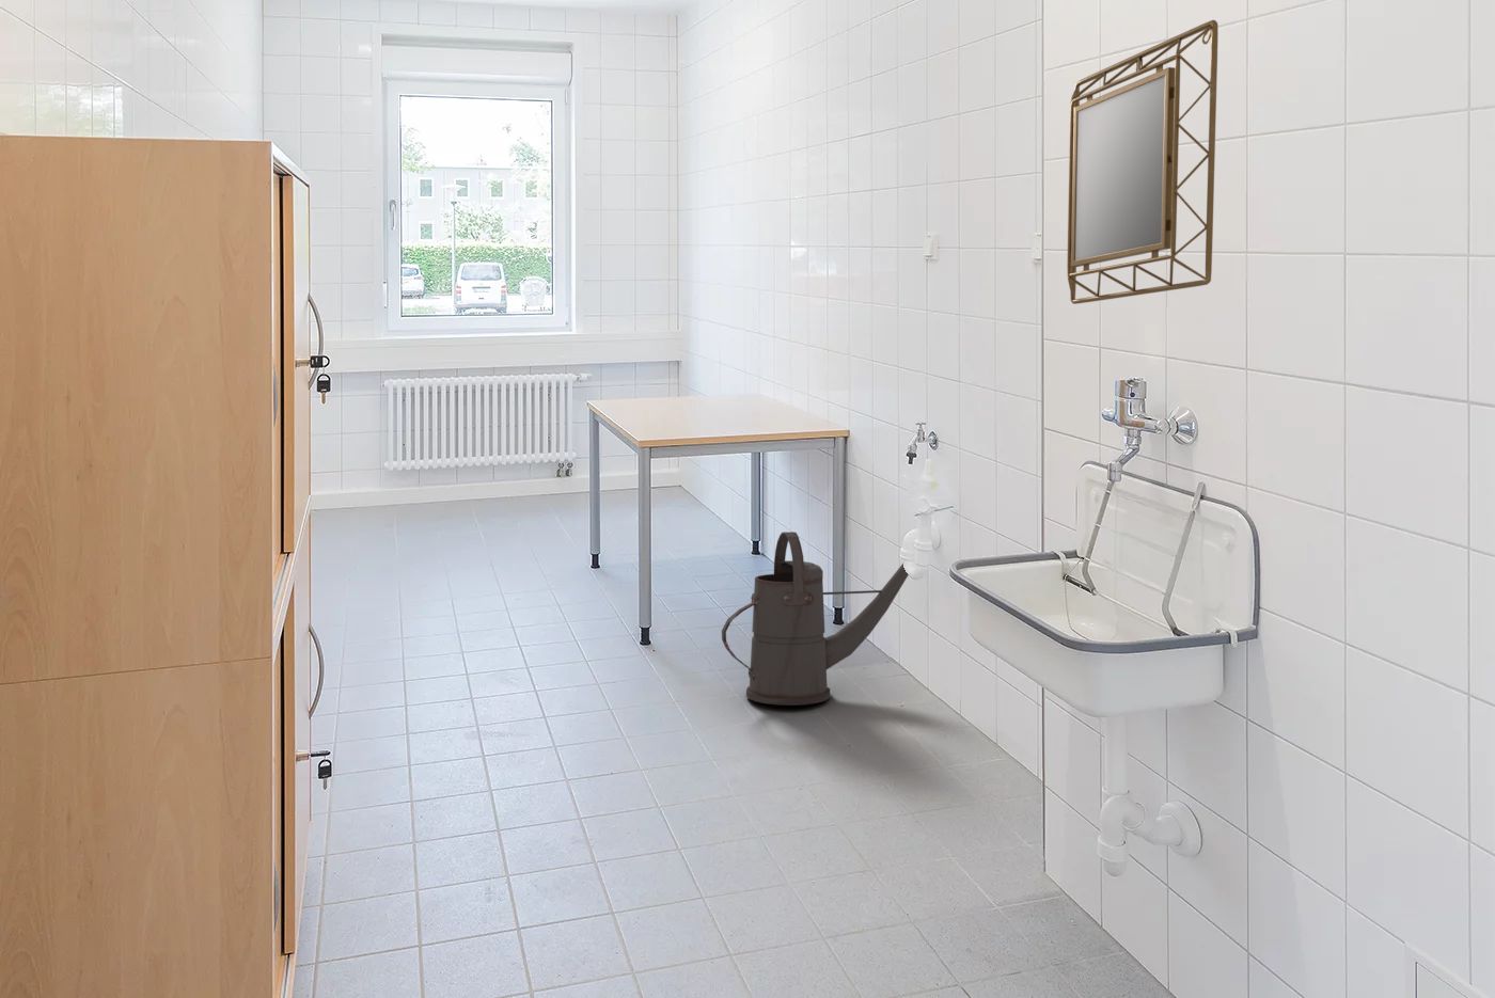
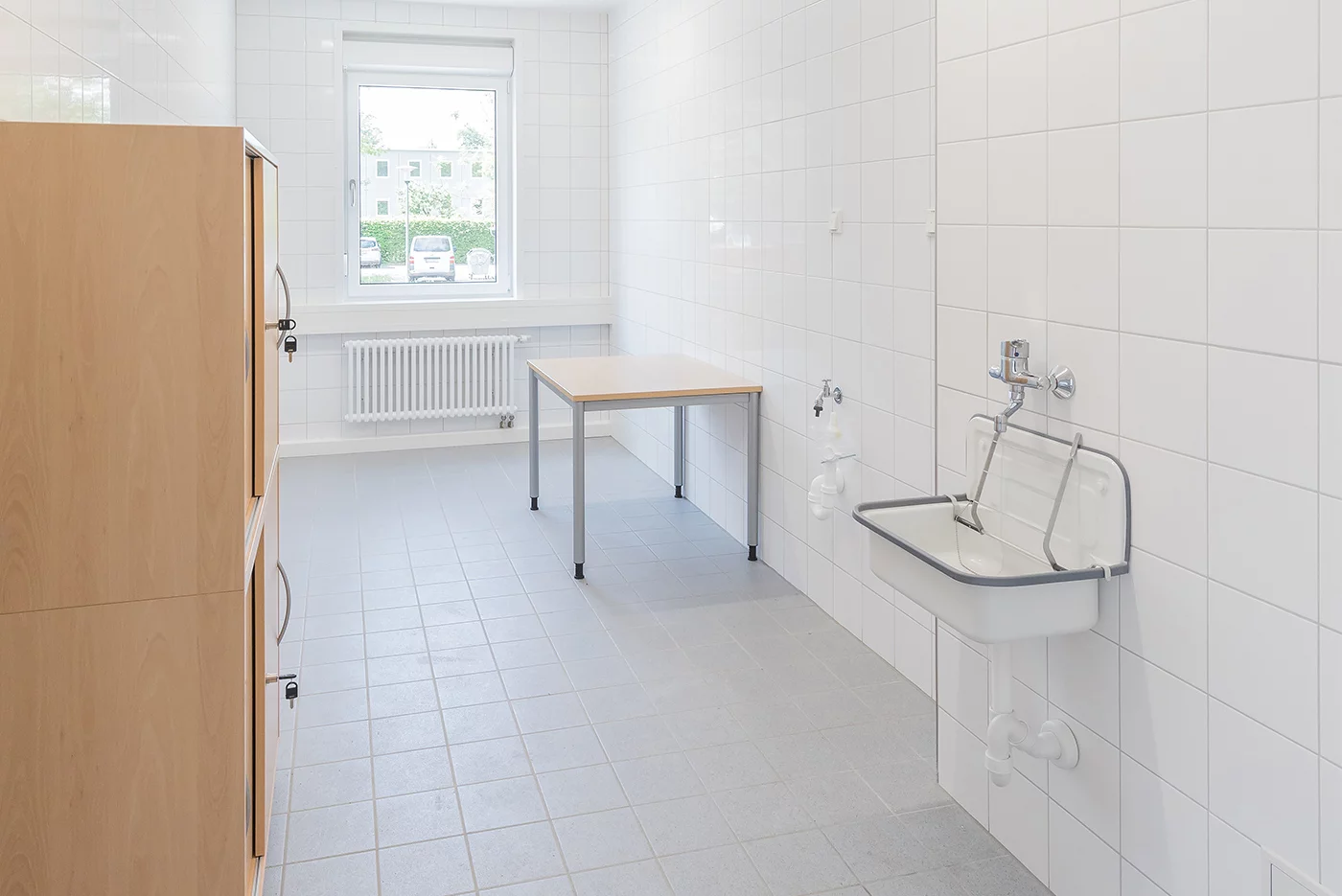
- watering can [721,530,910,706]
- home mirror [1066,19,1220,305]
